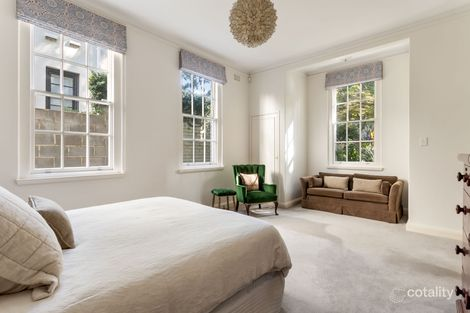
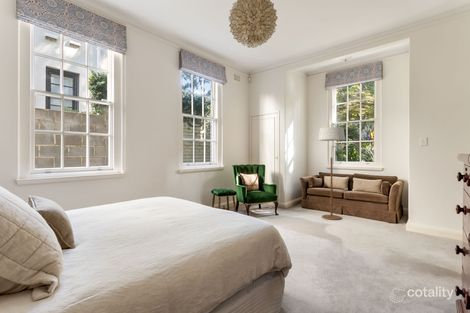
+ floor lamp [318,122,346,221]
